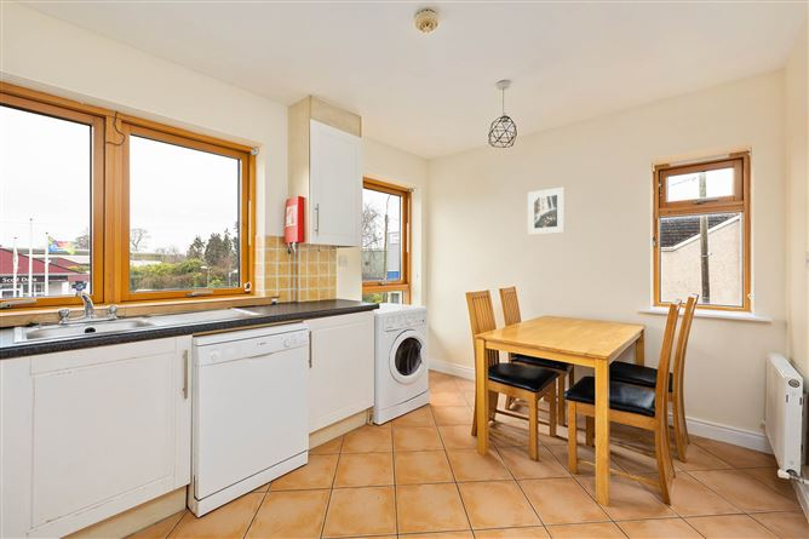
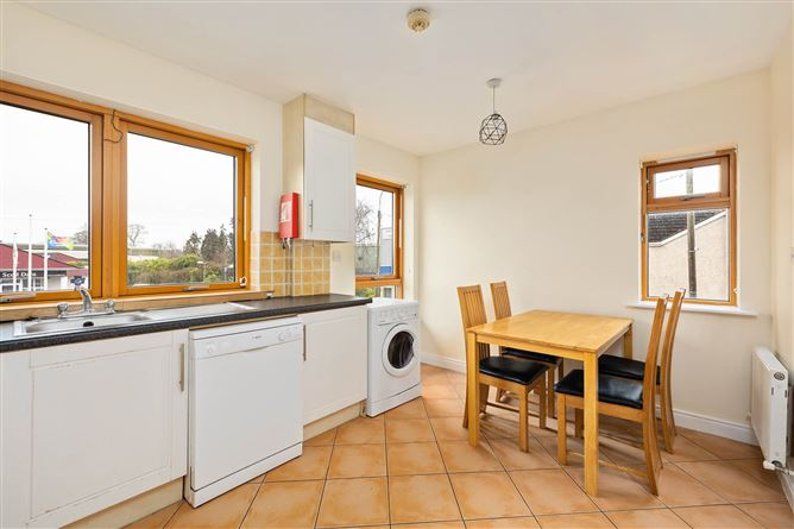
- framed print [527,187,566,236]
